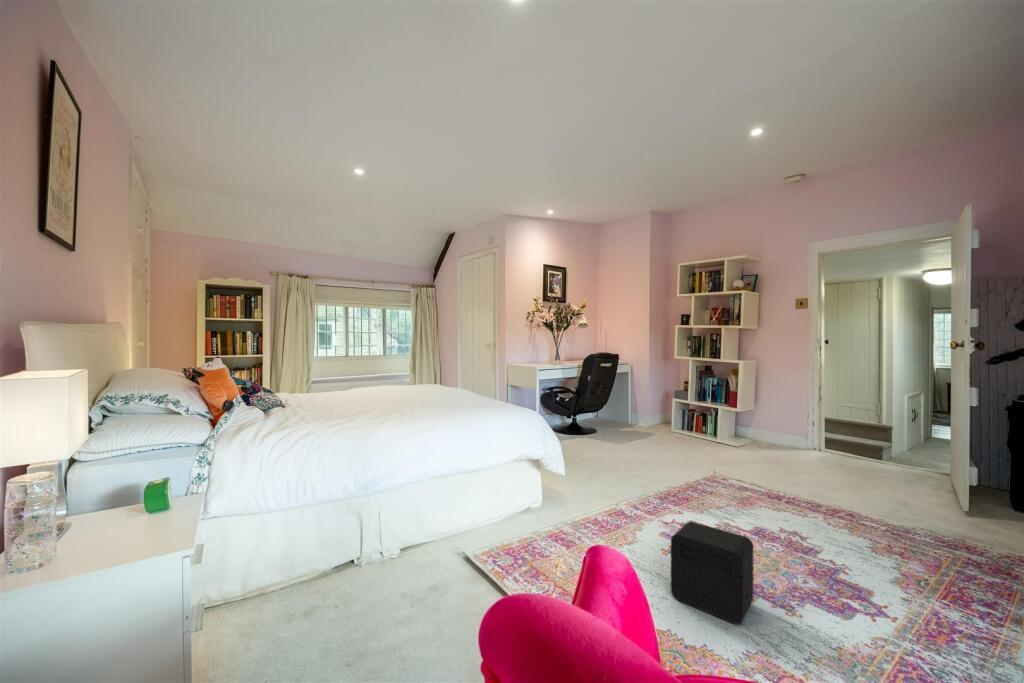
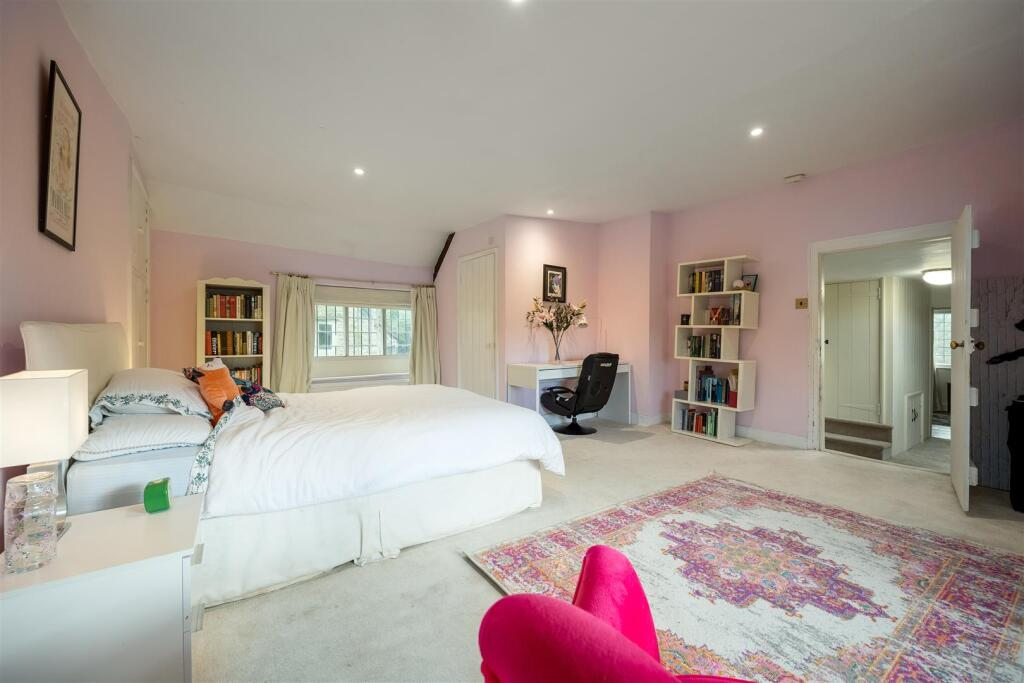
- air purifier [670,521,754,625]
